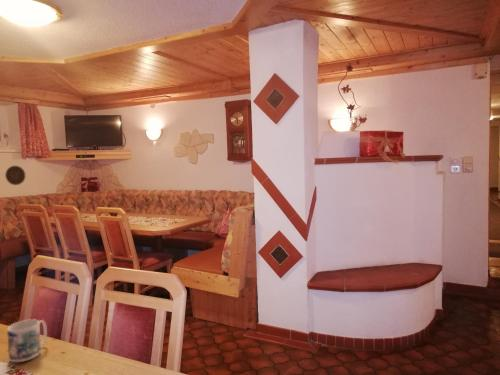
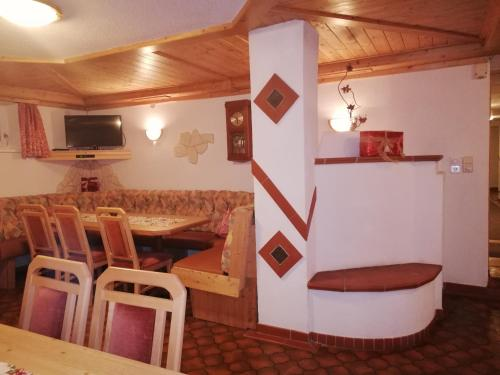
- mug [6,318,48,363]
- decorative plate [4,165,26,186]
